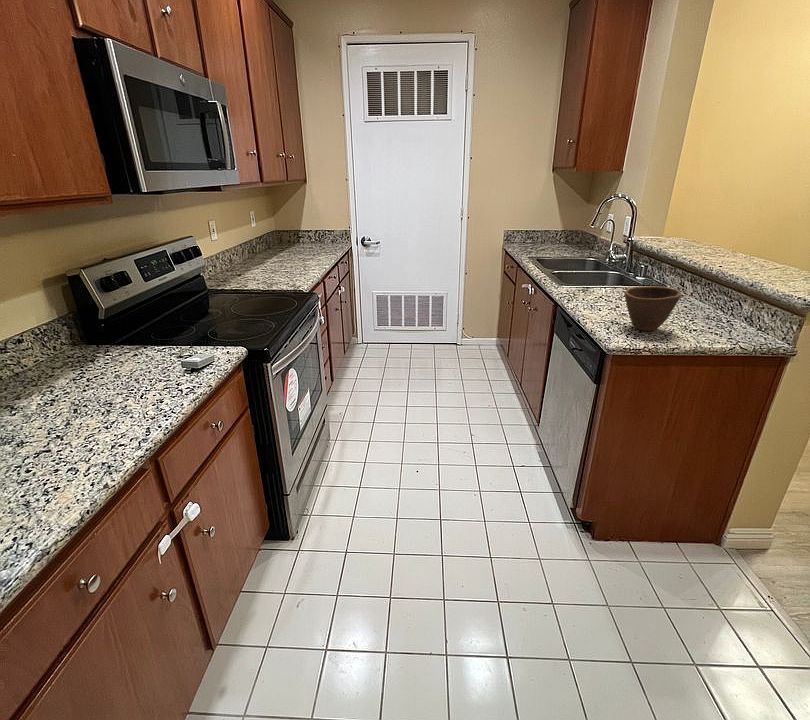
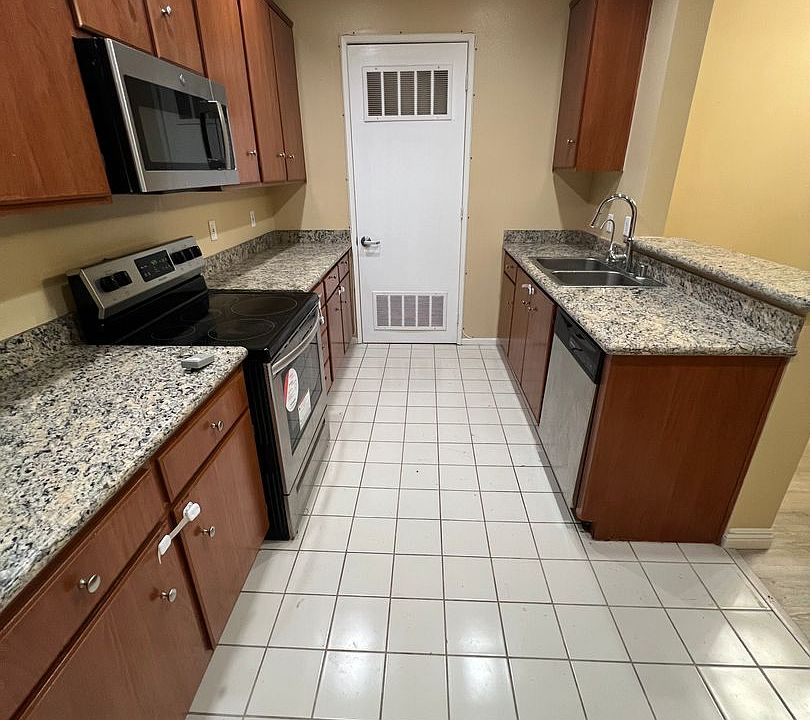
- bowl [624,285,682,332]
